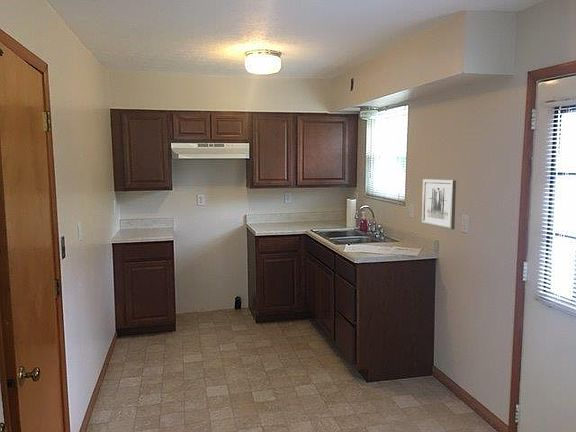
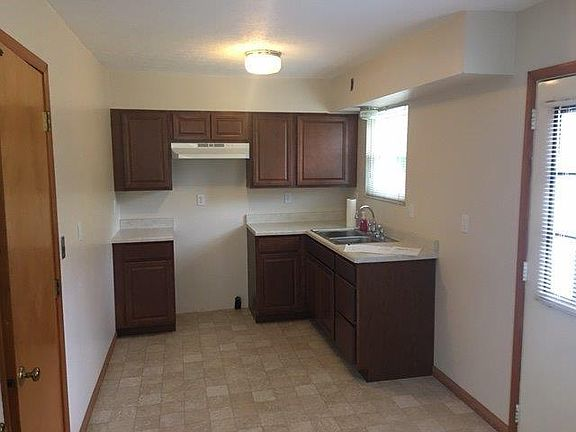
- wall art [421,179,457,230]
